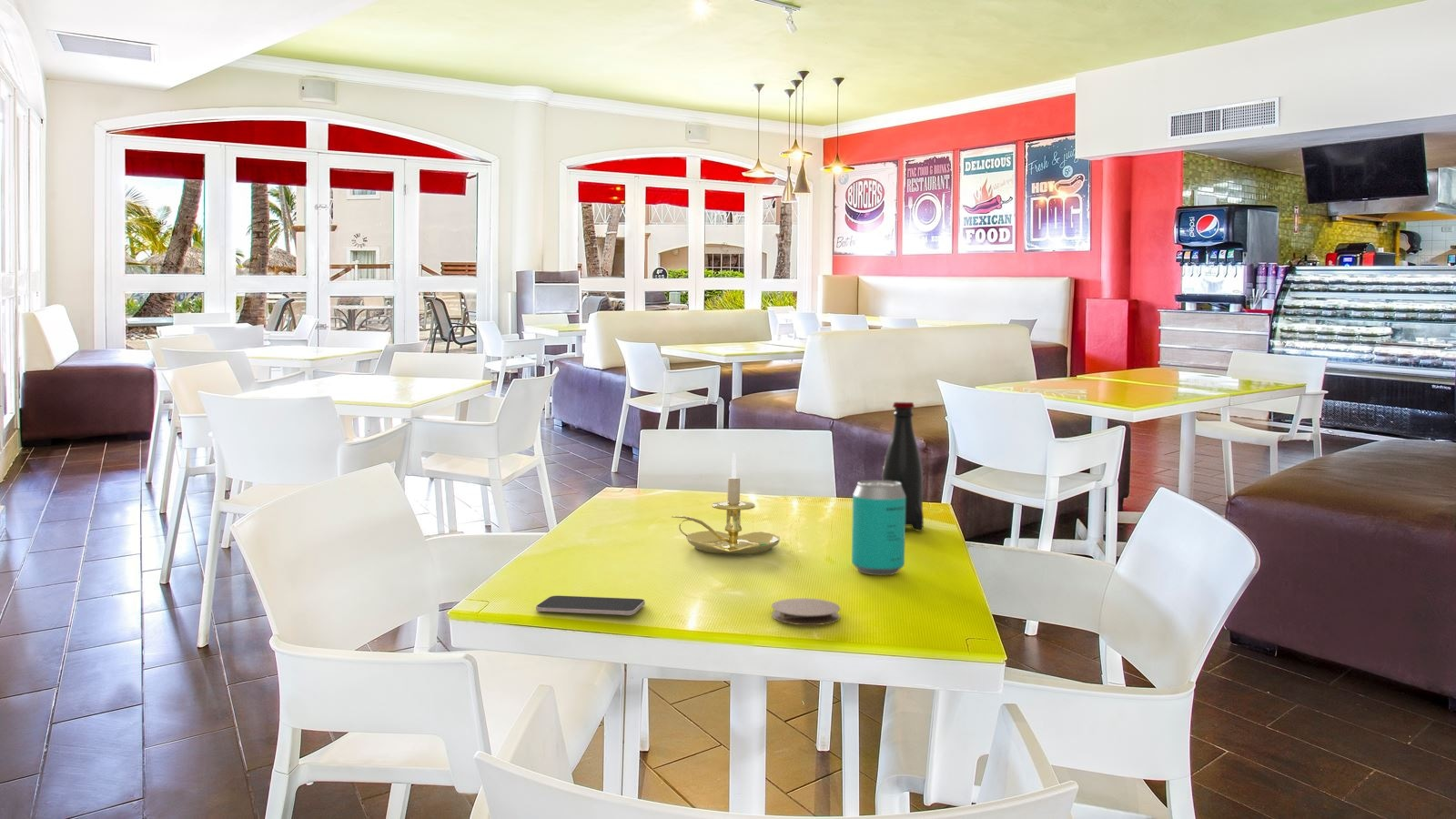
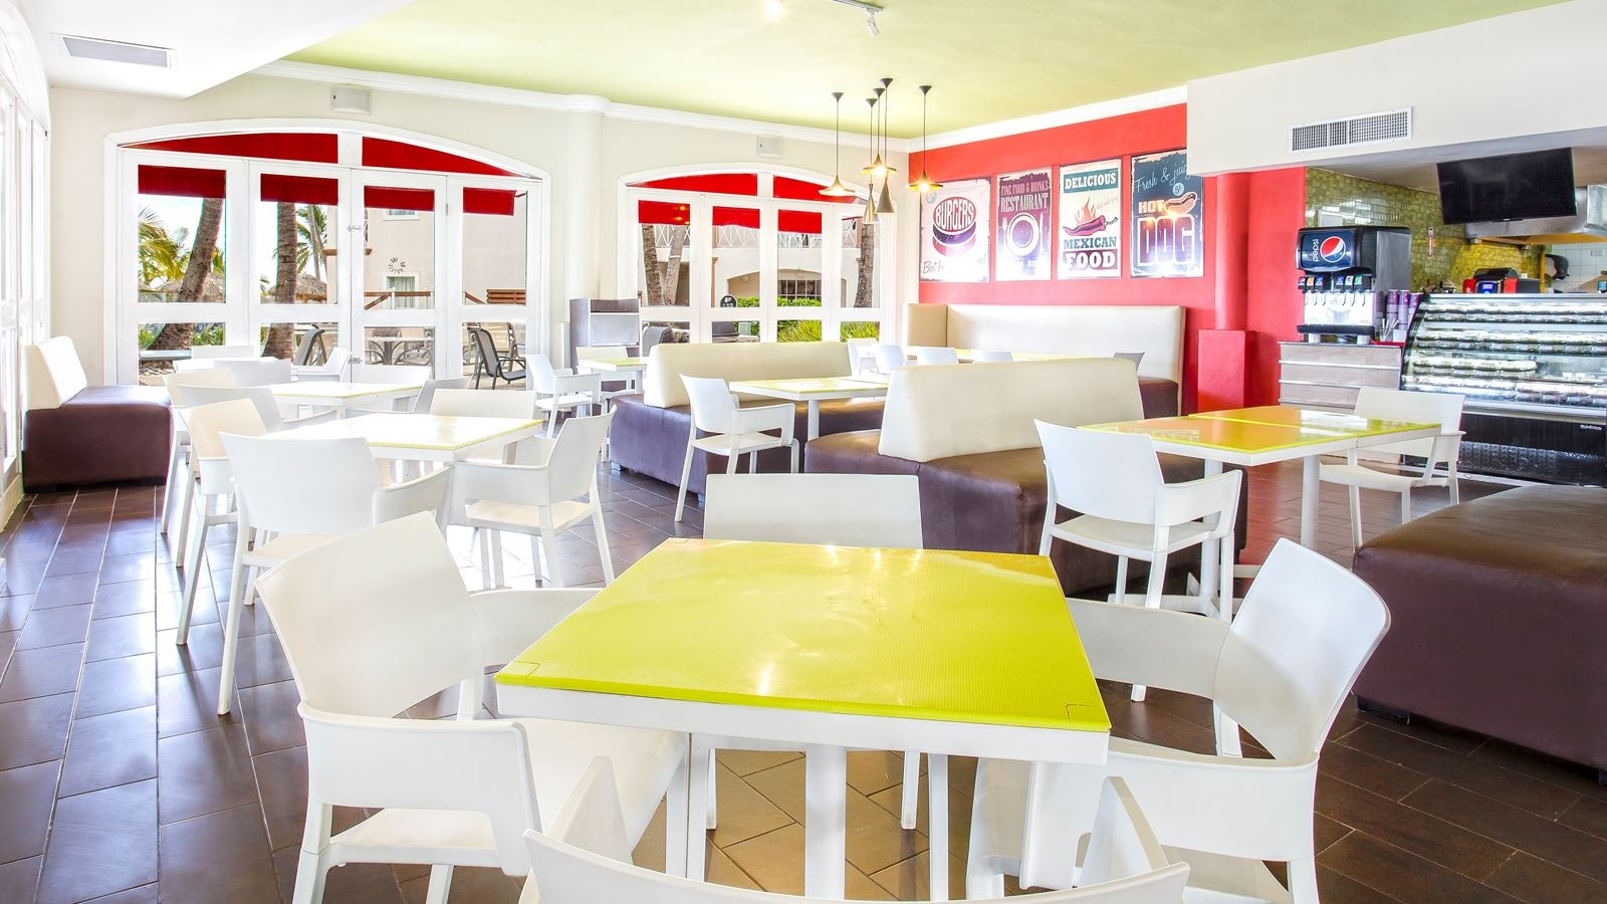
- soda bottle [881,401,925,532]
- coaster [771,597,841,626]
- smartphone [535,595,646,616]
- candle holder [671,452,782,555]
- beverage can [851,480,906,576]
